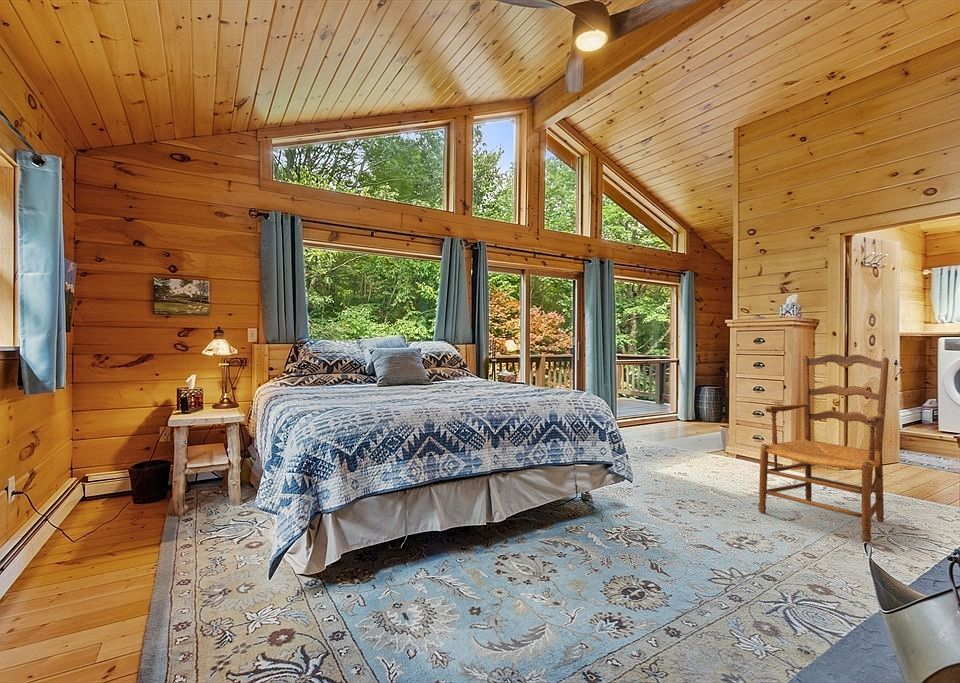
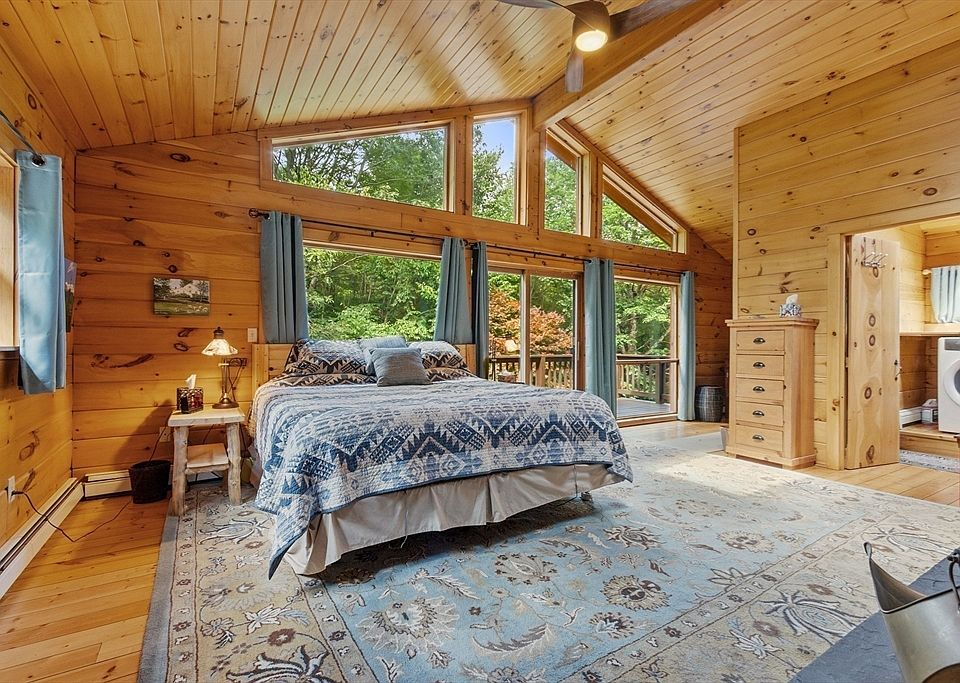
- armchair [757,353,890,544]
